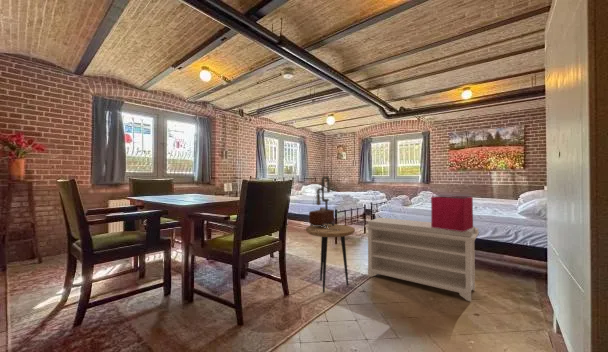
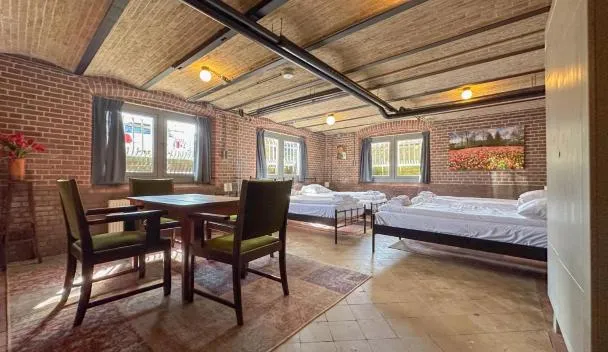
- table lamp [303,175,339,233]
- side table [305,223,356,294]
- bench [364,217,480,302]
- storage bin [430,195,474,232]
